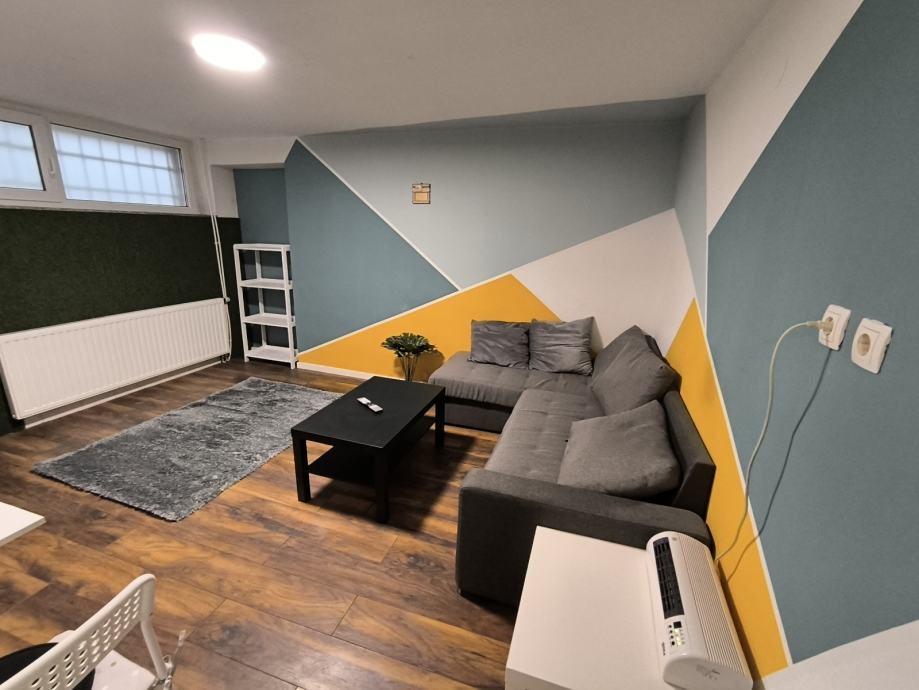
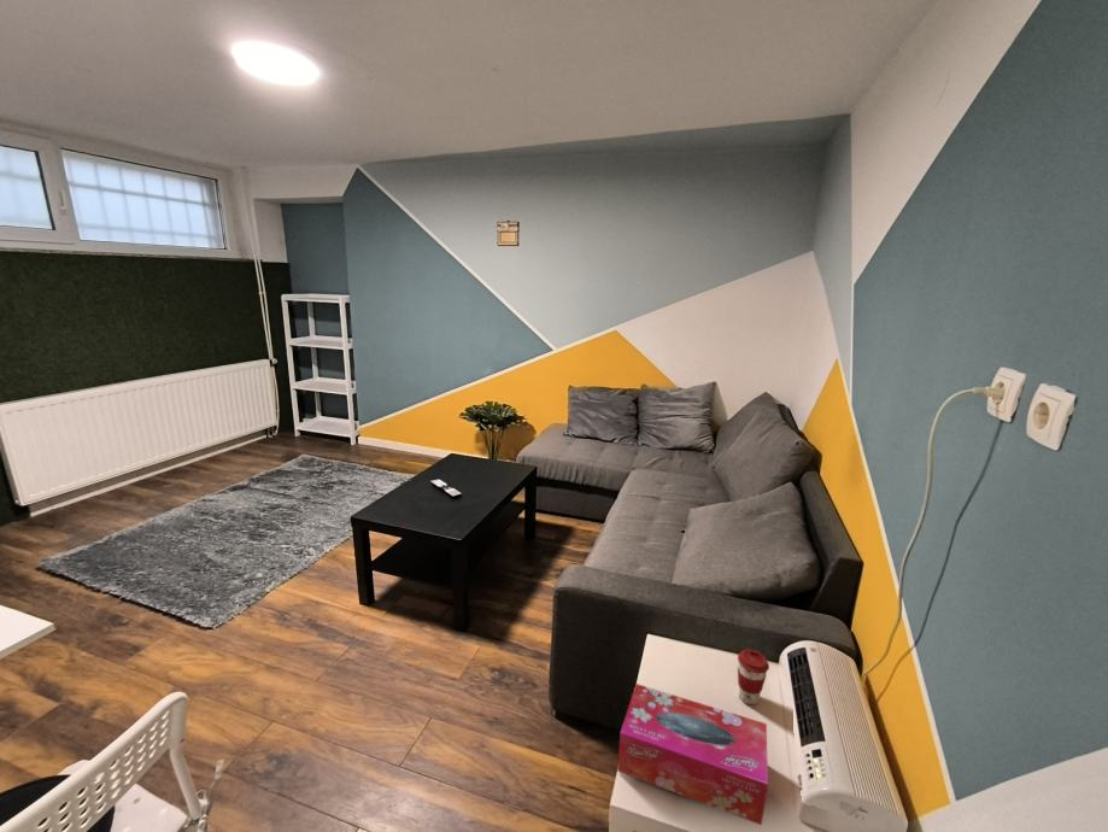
+ coffee cup [737,649,770,705]
+ tissue box [616,682,769,826]
